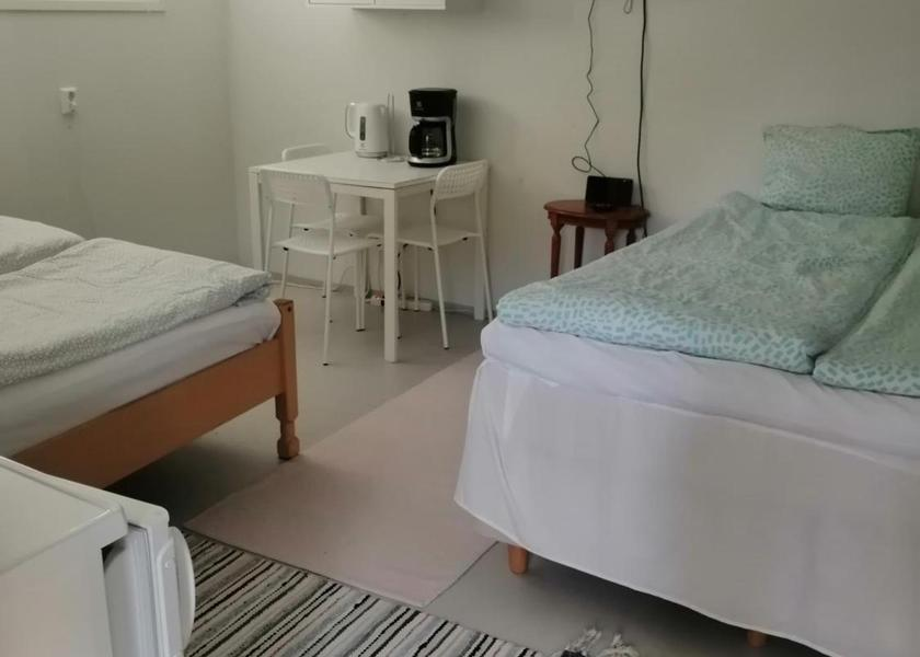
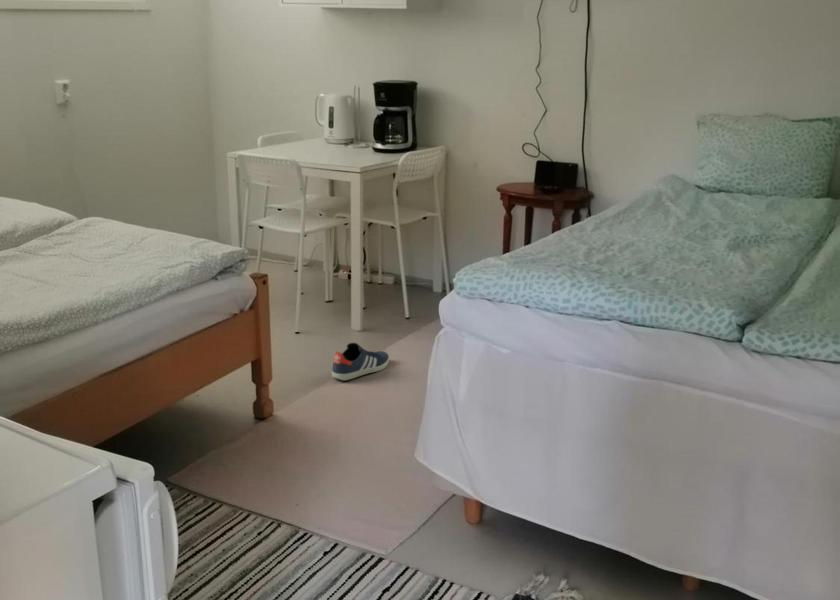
+ sneaker [331,342,390,381]
